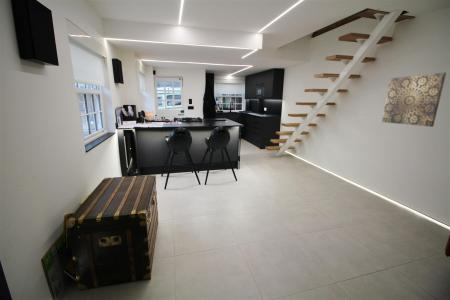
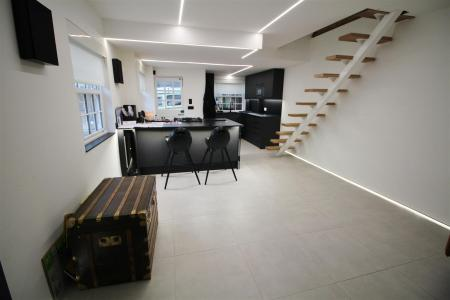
- wall art [381,72,447,128]
